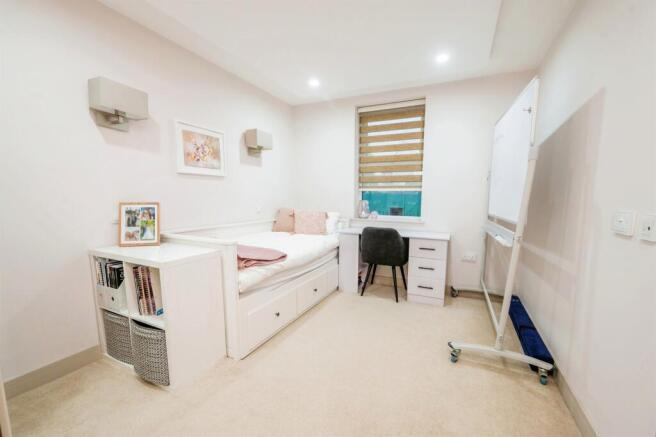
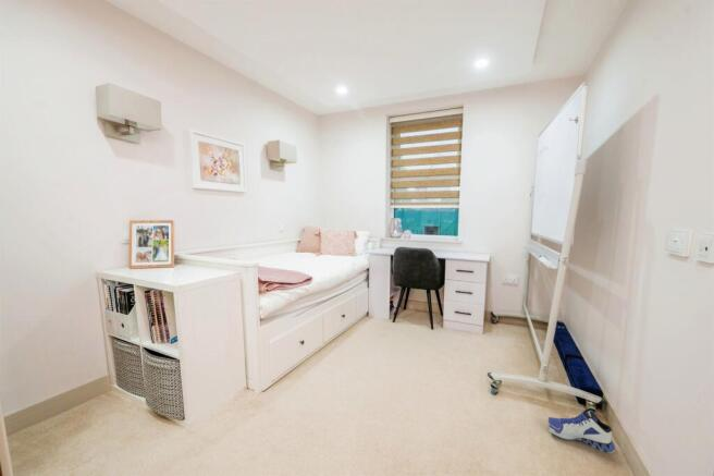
+ sneaker [547,408,616,454]
